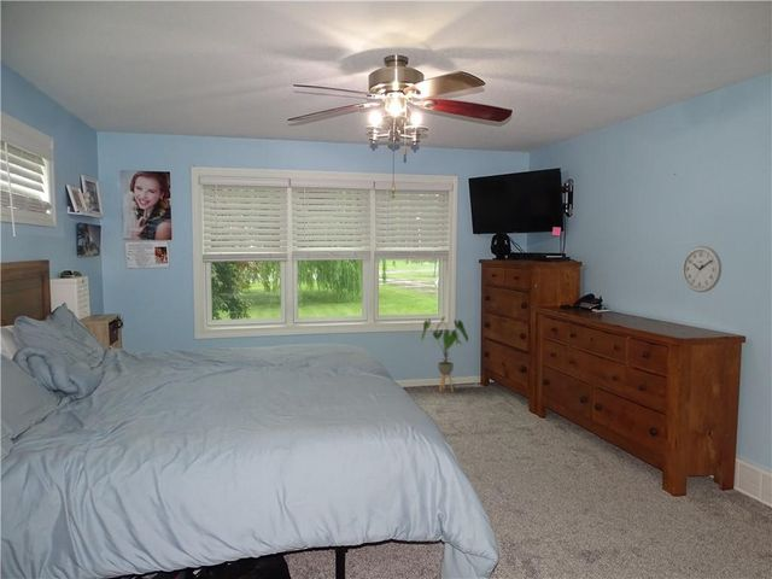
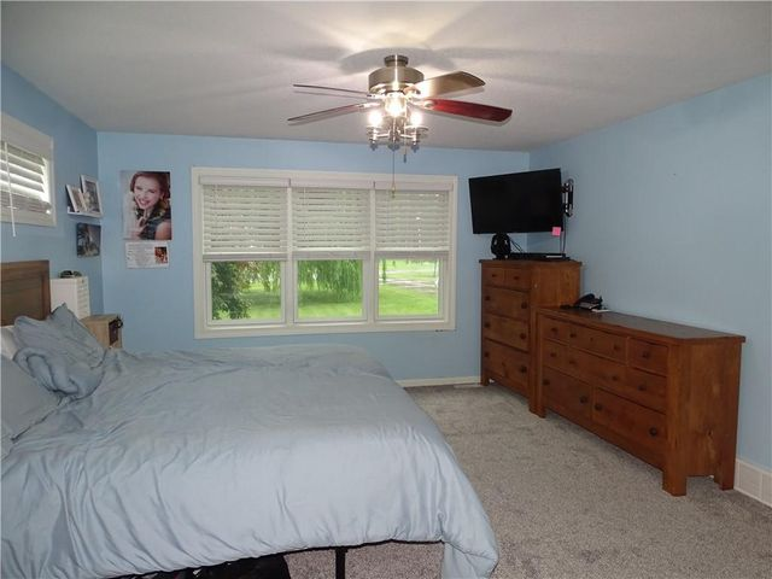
- house plant [420,315,469,393]
- wall clock [682,245,723,293]
